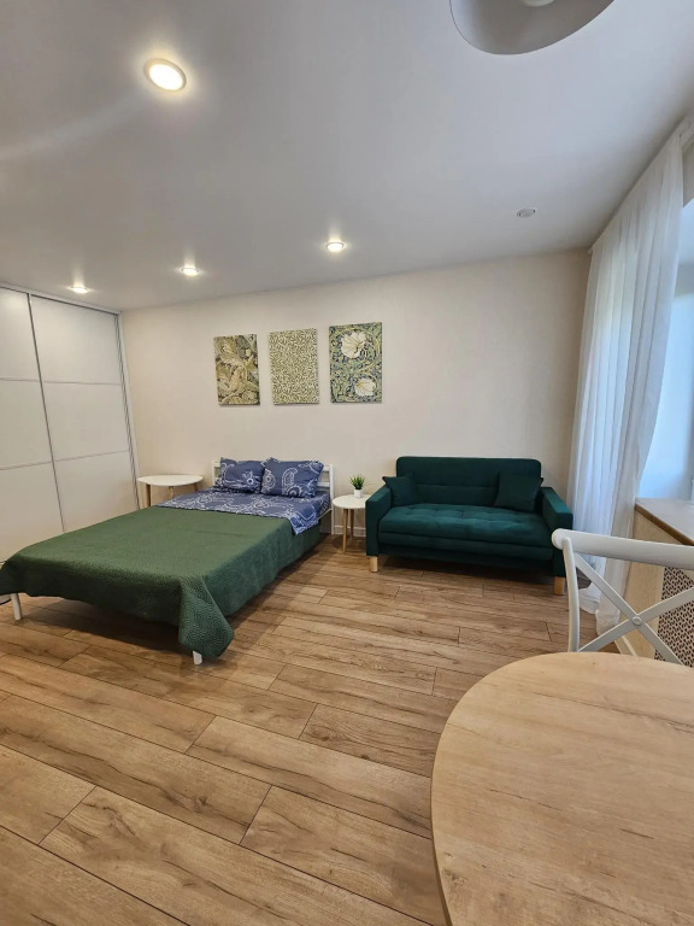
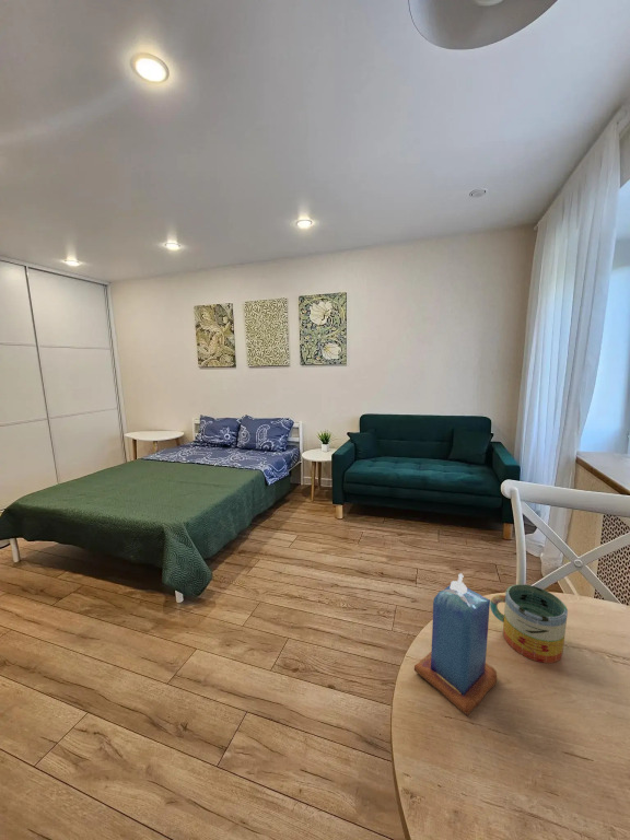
+ candle [413,572,498,716]
+ mug [490,583,569,664]
